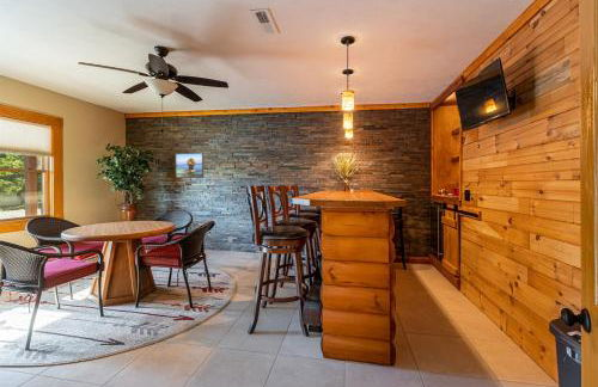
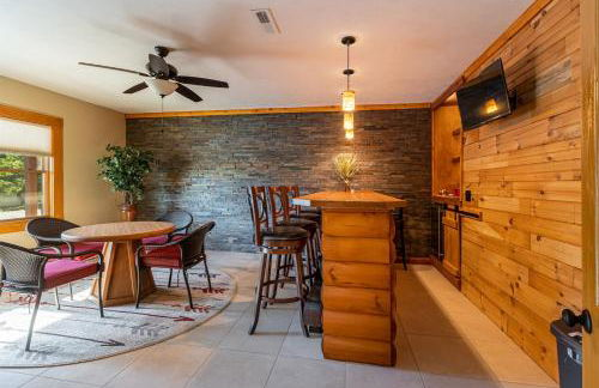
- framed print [173,152,205,179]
